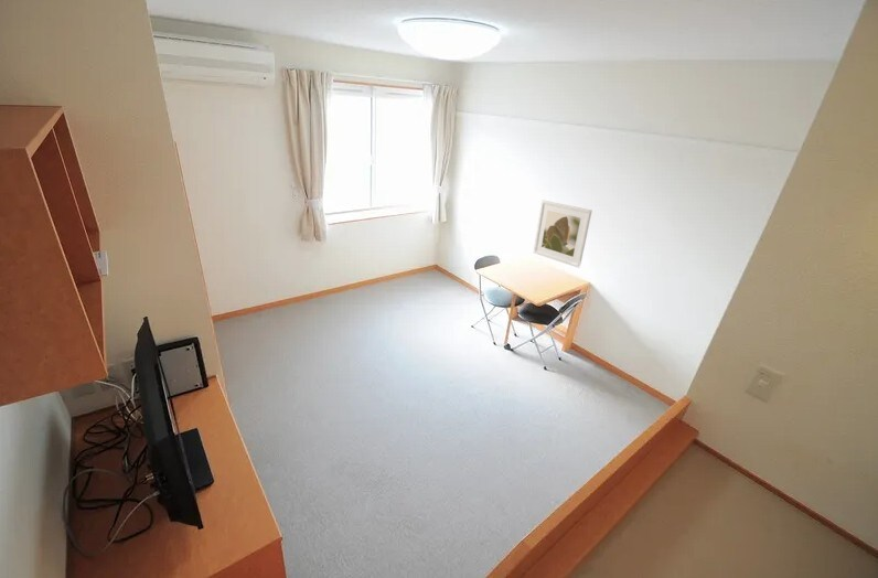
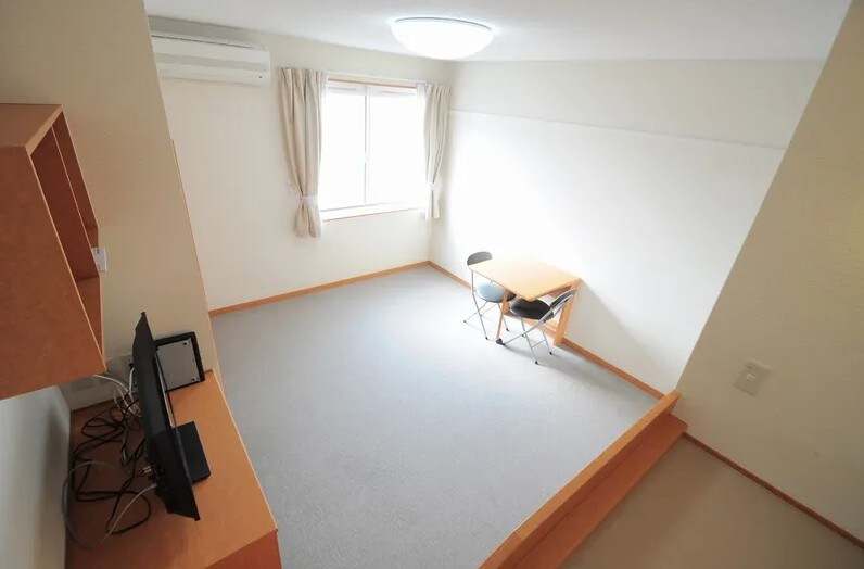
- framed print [533,199,593,269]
